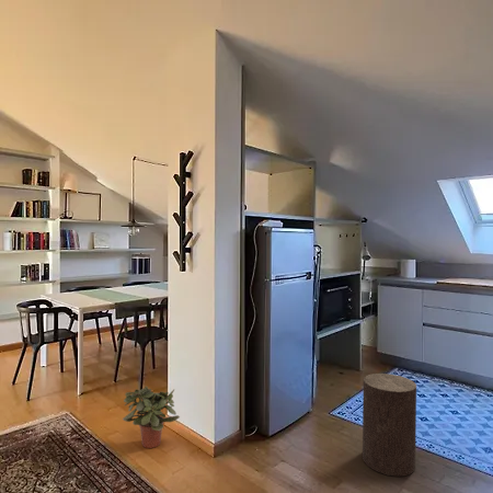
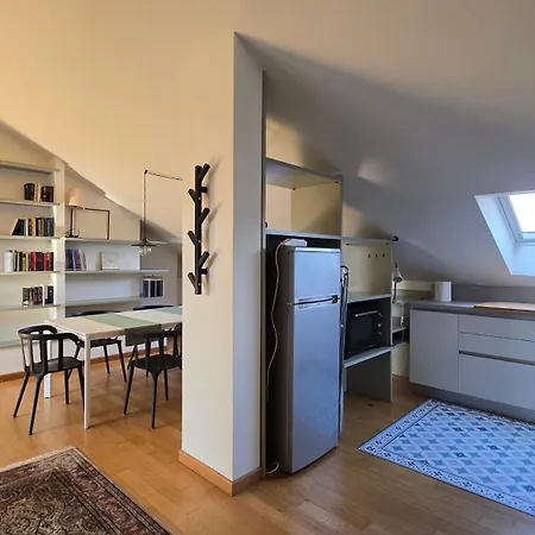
- stool [362,372,417,478]
- potted plant [122,385,181,449]
